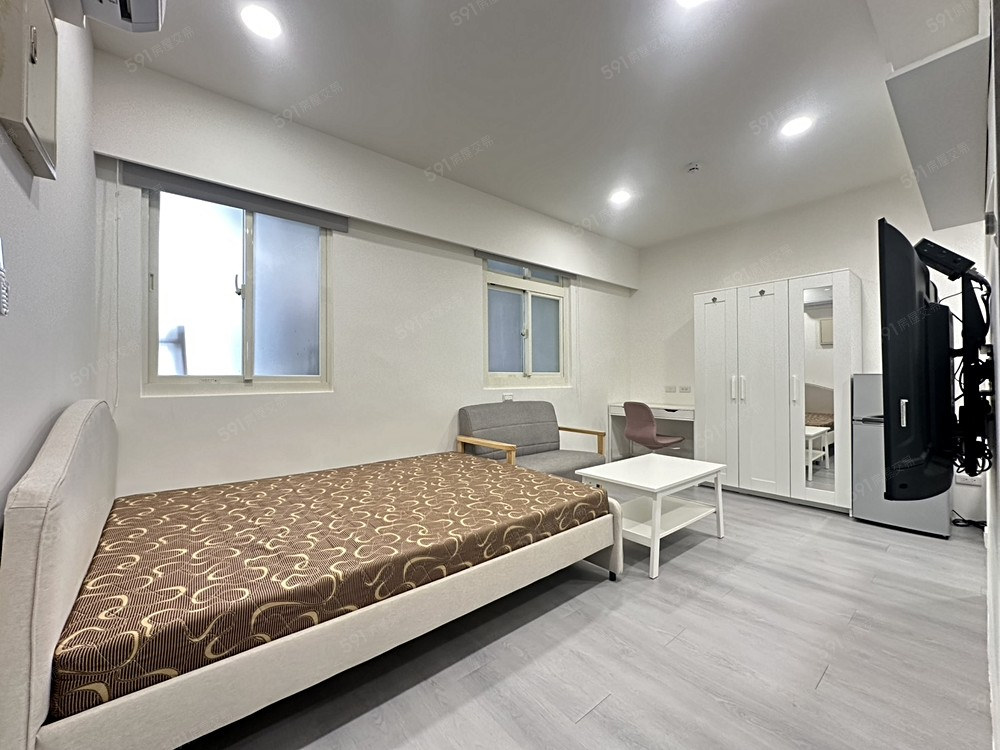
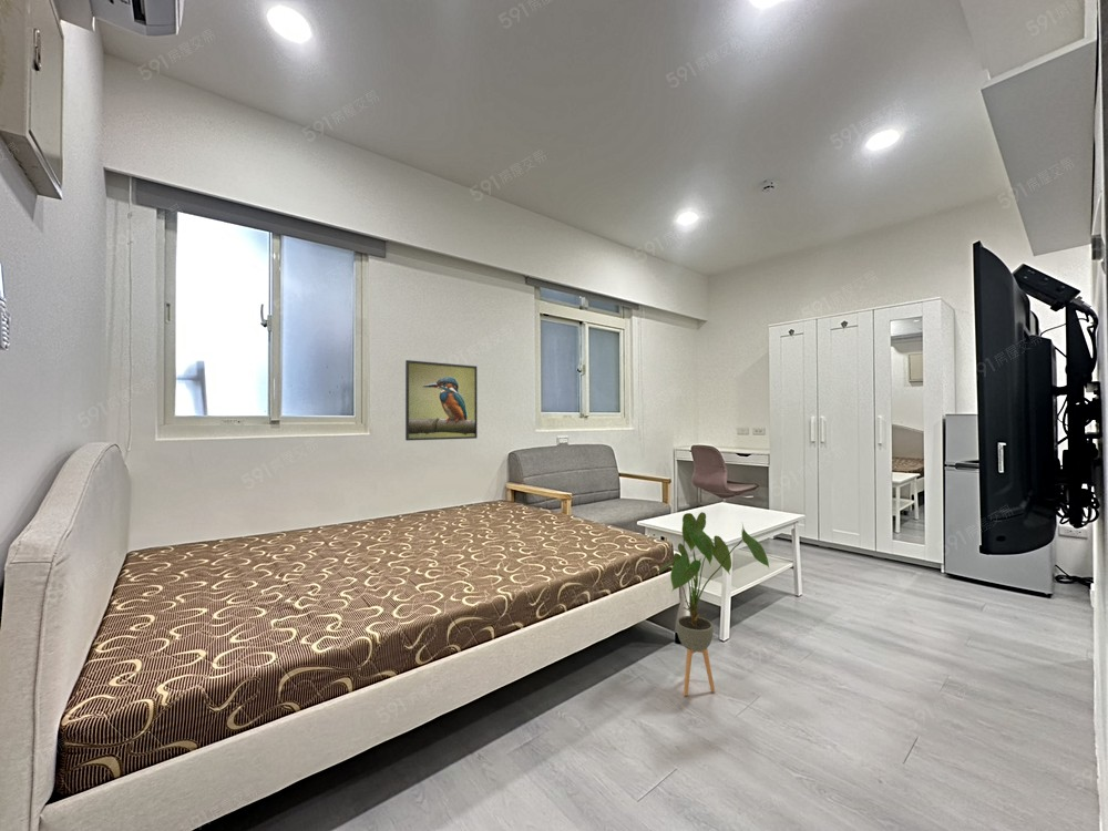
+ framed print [404,359,479,442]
+ house plant [653,511,770,697]
